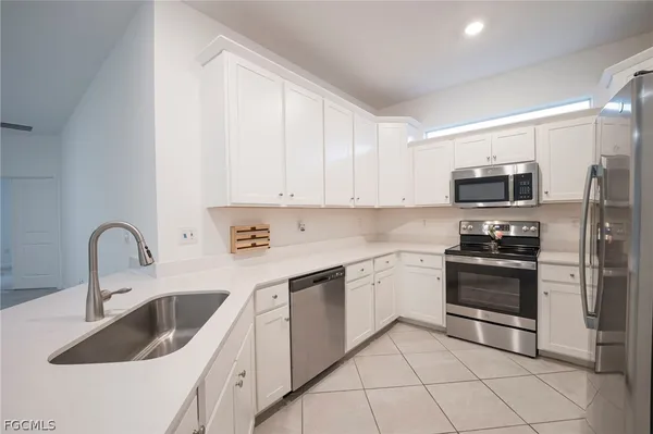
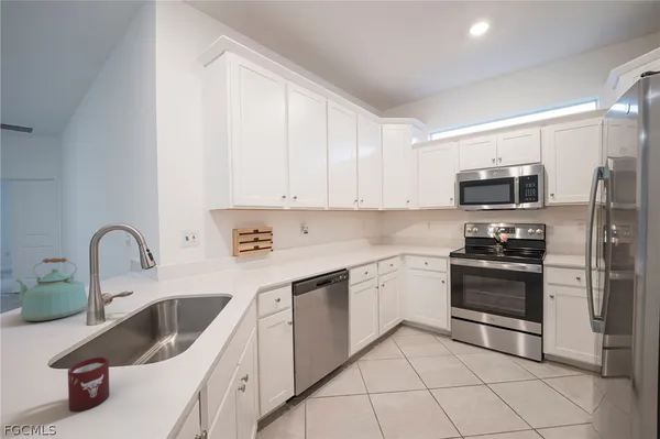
+ kettle [14,256,89,322]
+ cup [67,356,111,413]
